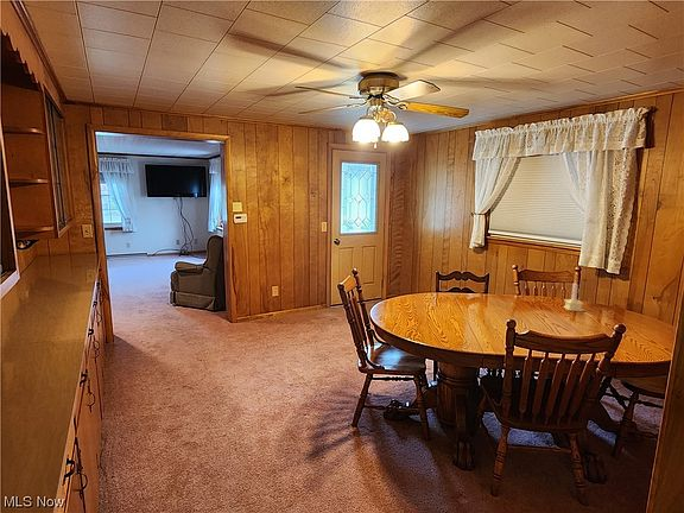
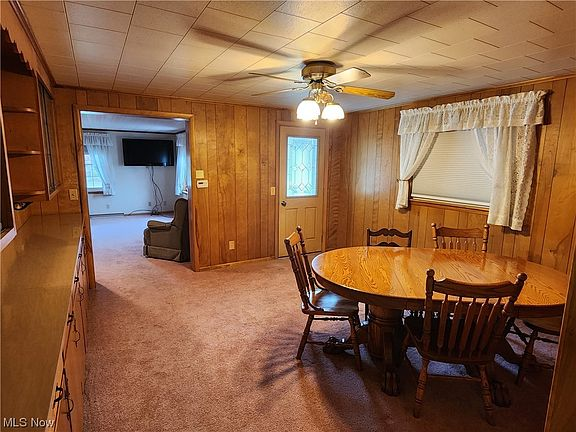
- candle [563,281,584,312]
